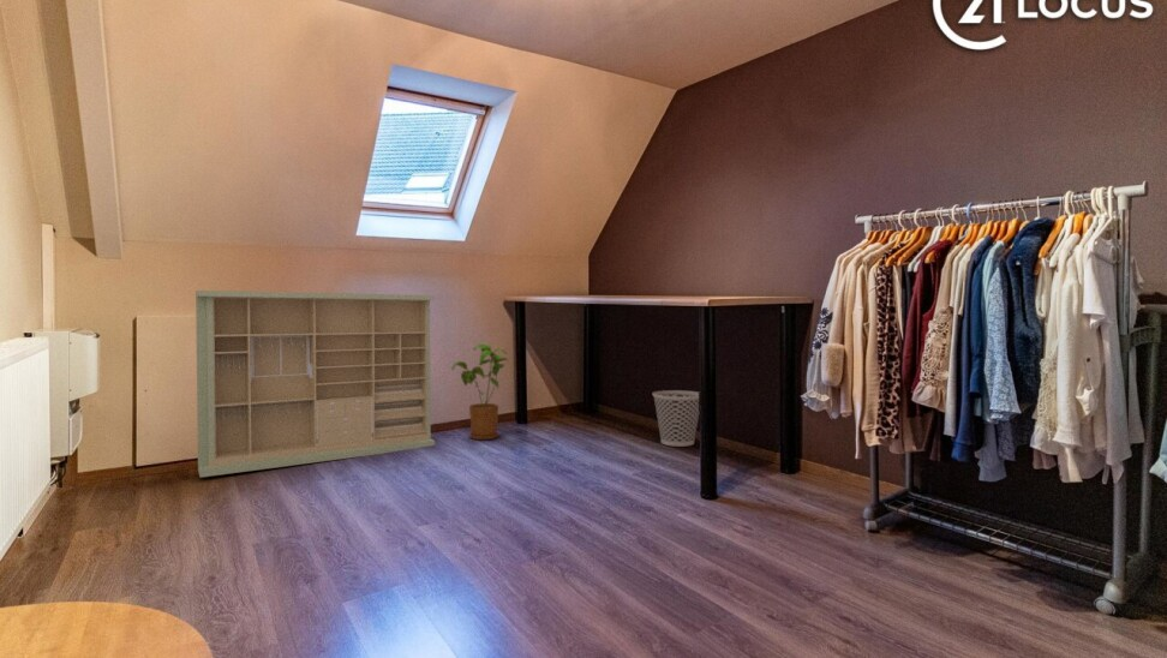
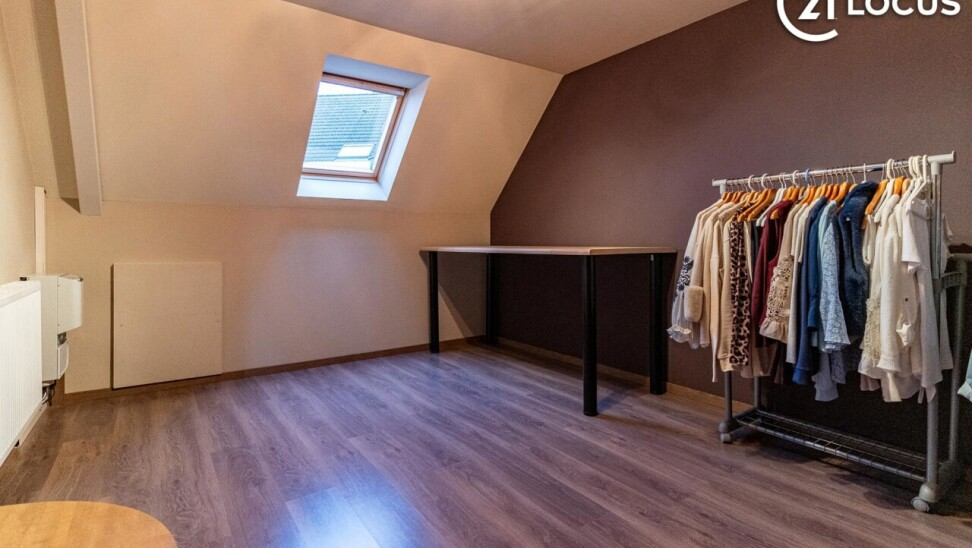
- wastebasket [652,389,700,448]
- storage cabinet [194,289,436,478]
- house plant [450,342,509,441]
